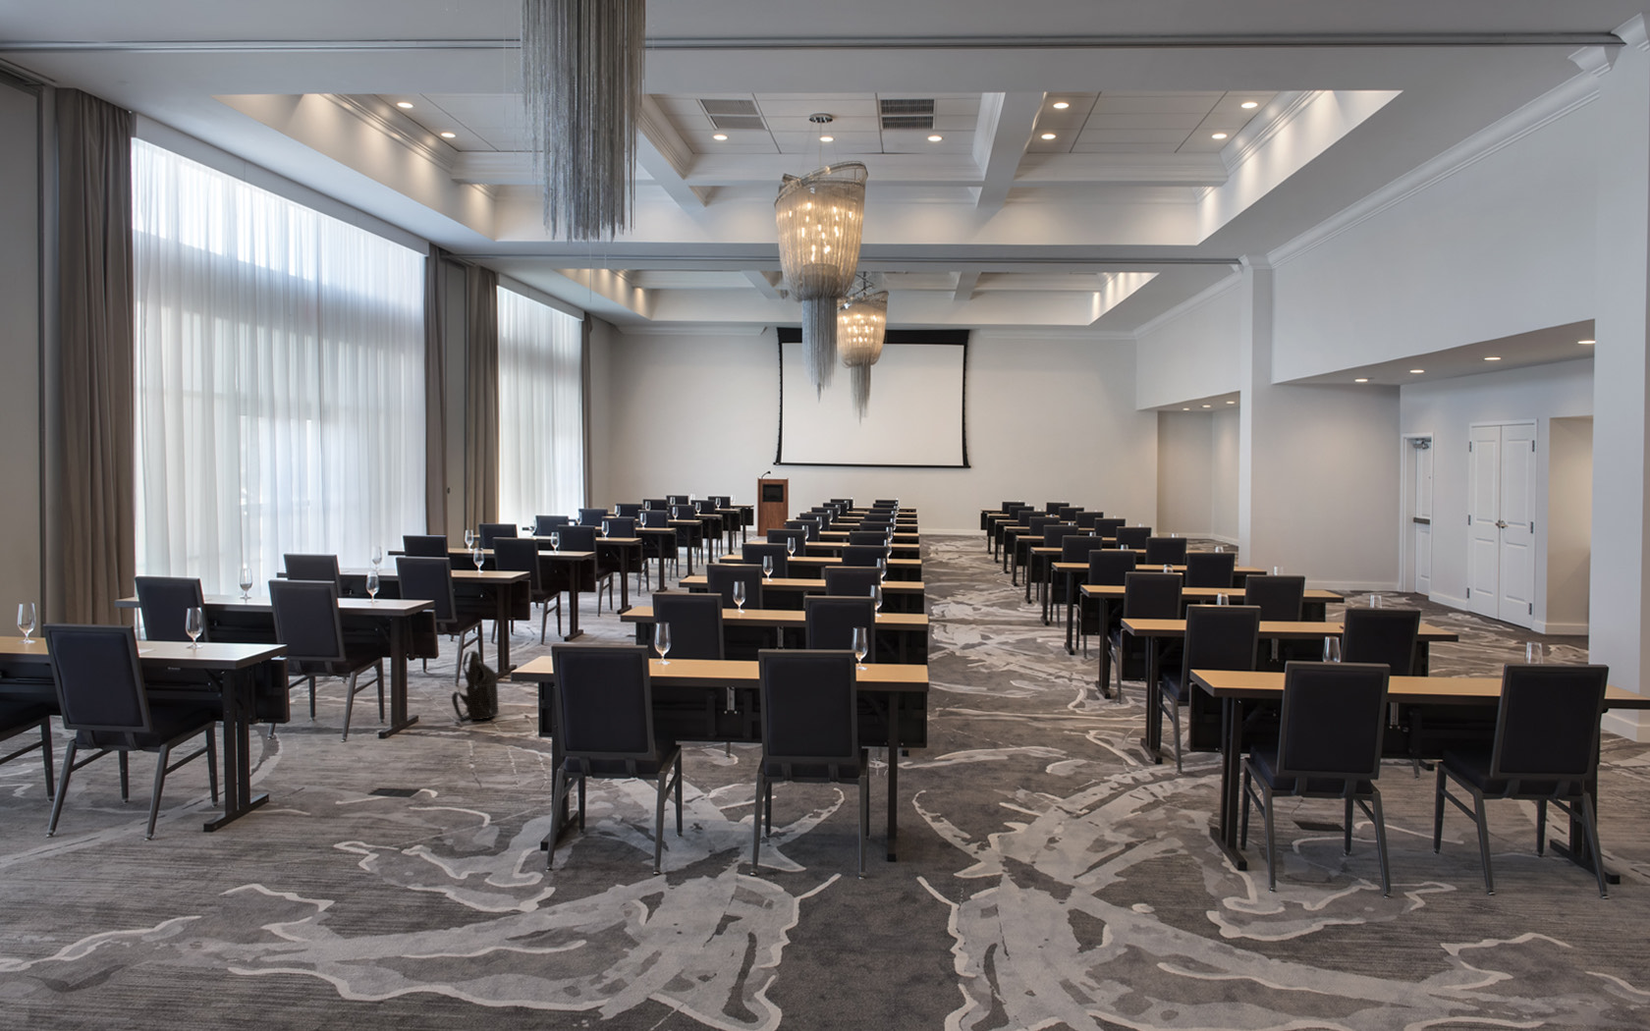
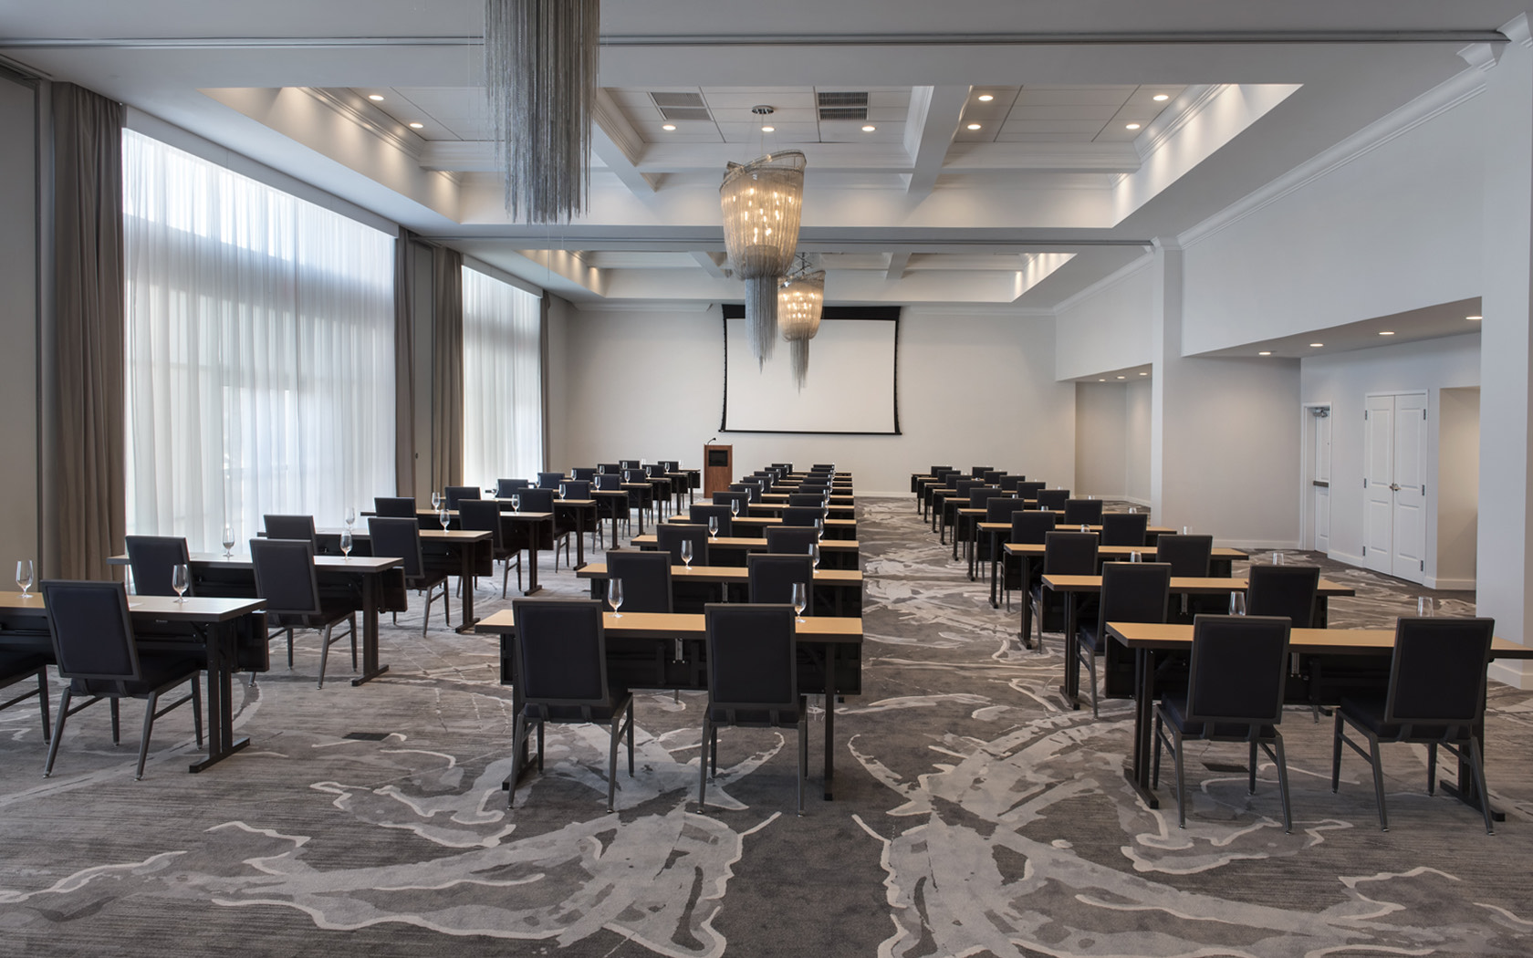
- shoulder bag [450,650,500,721]
